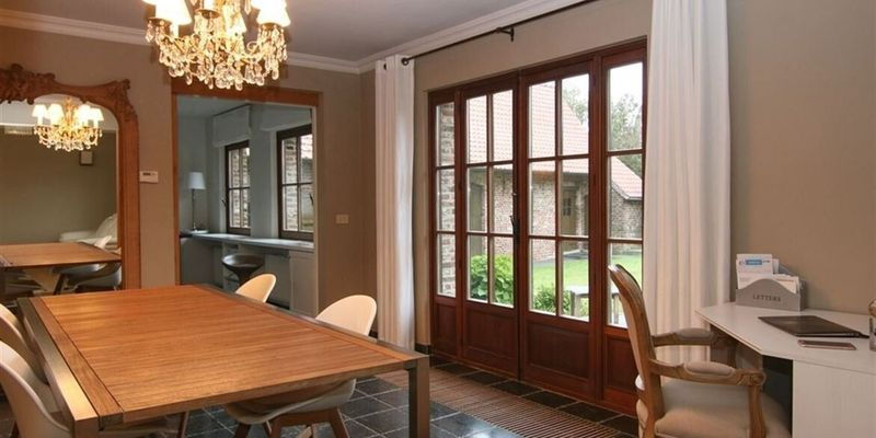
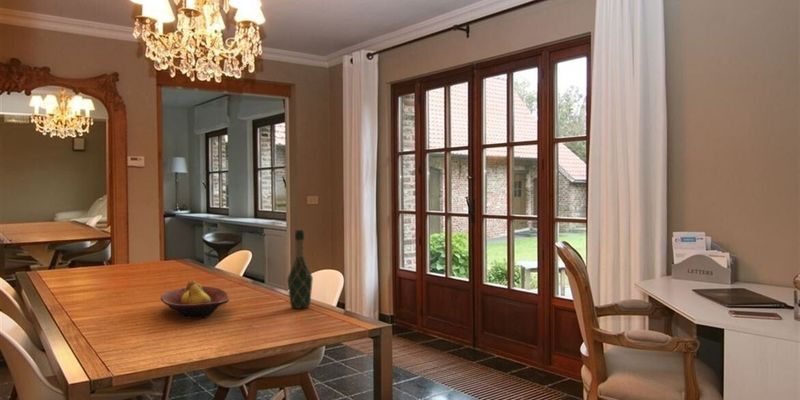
+ fruit bowl [160,280,230,320]
+ wine bottle [287,229,314,309]
